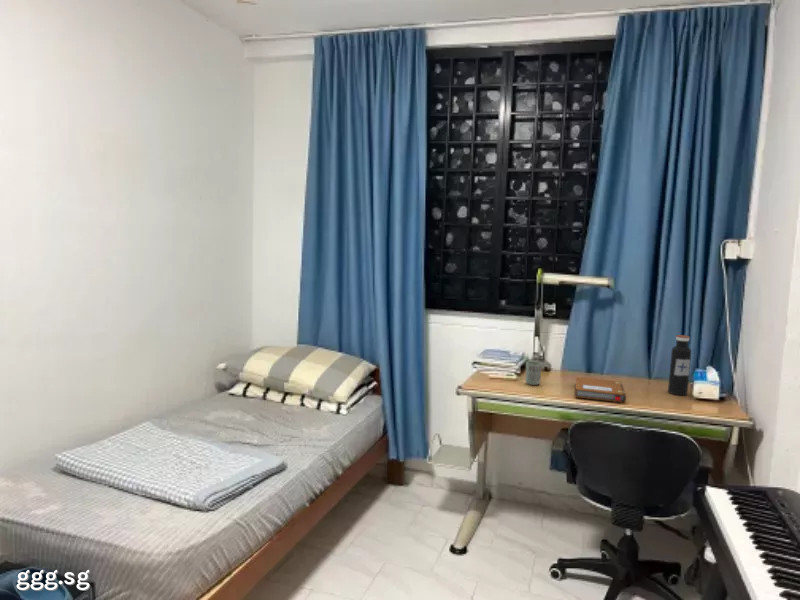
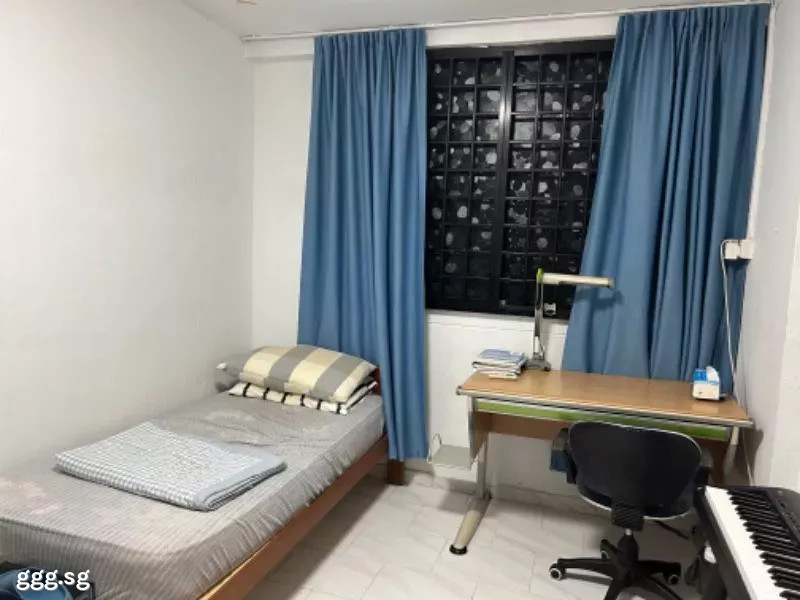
- water bottle [667,334,692,396]
- notebook [574,376,627,403]
- cup [524,360,542,386]
